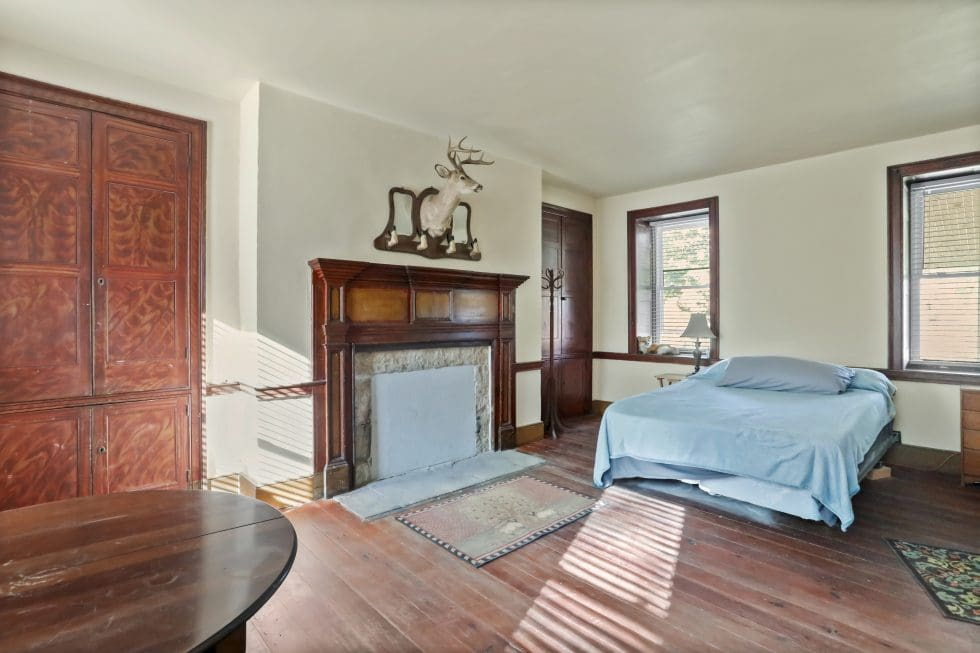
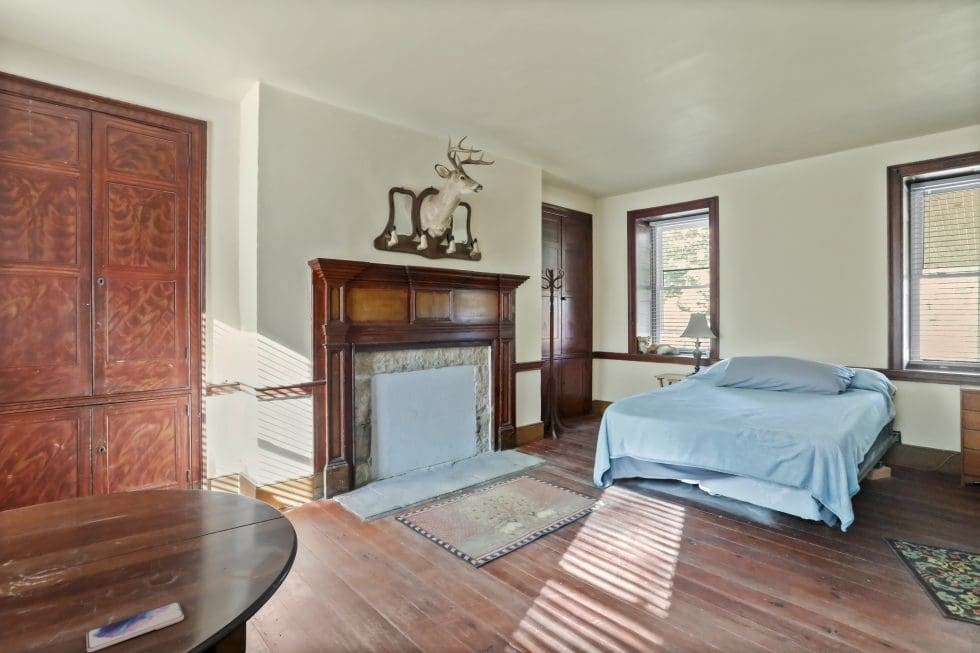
+ smartphone [85,601,185,653]
